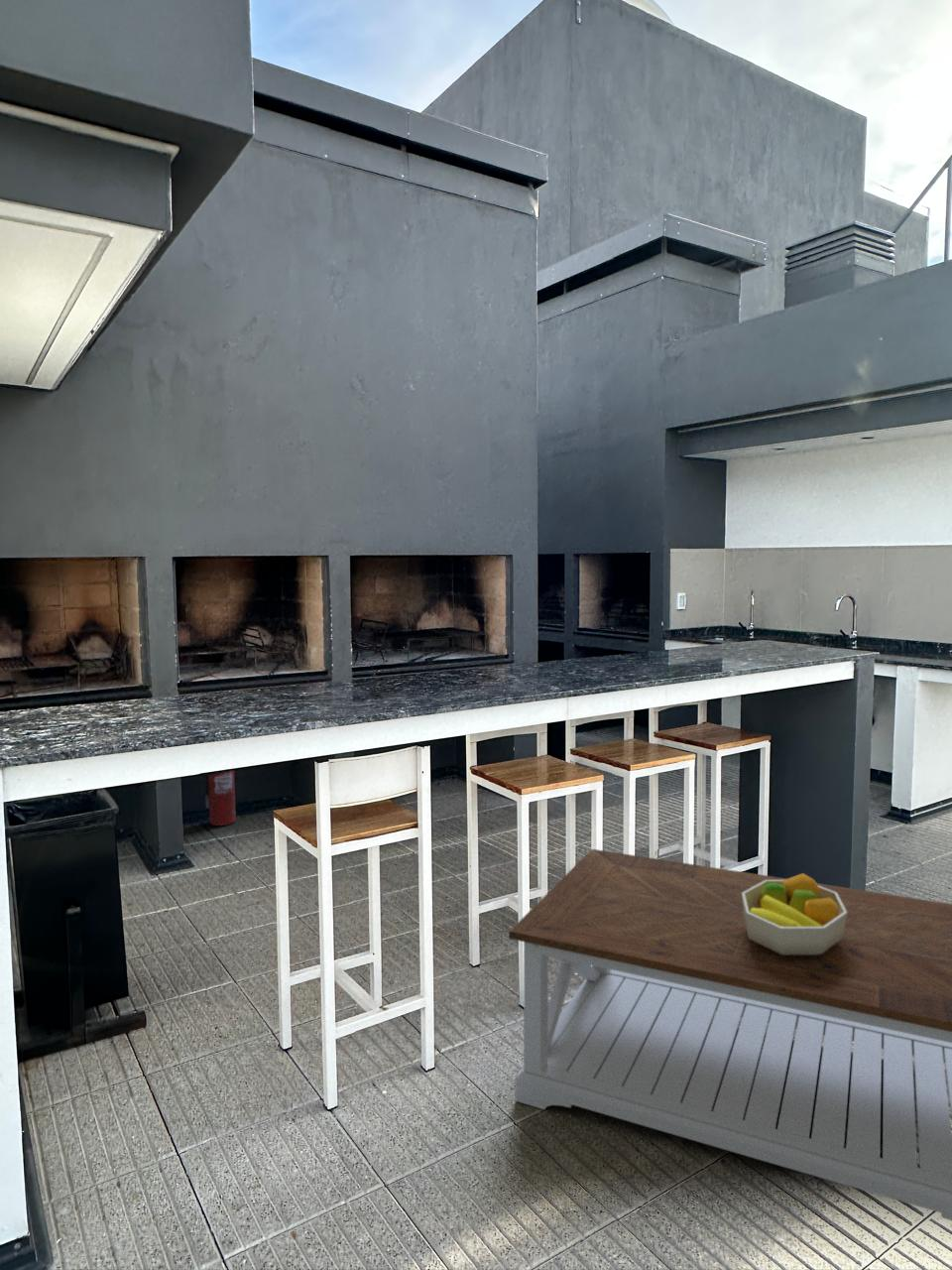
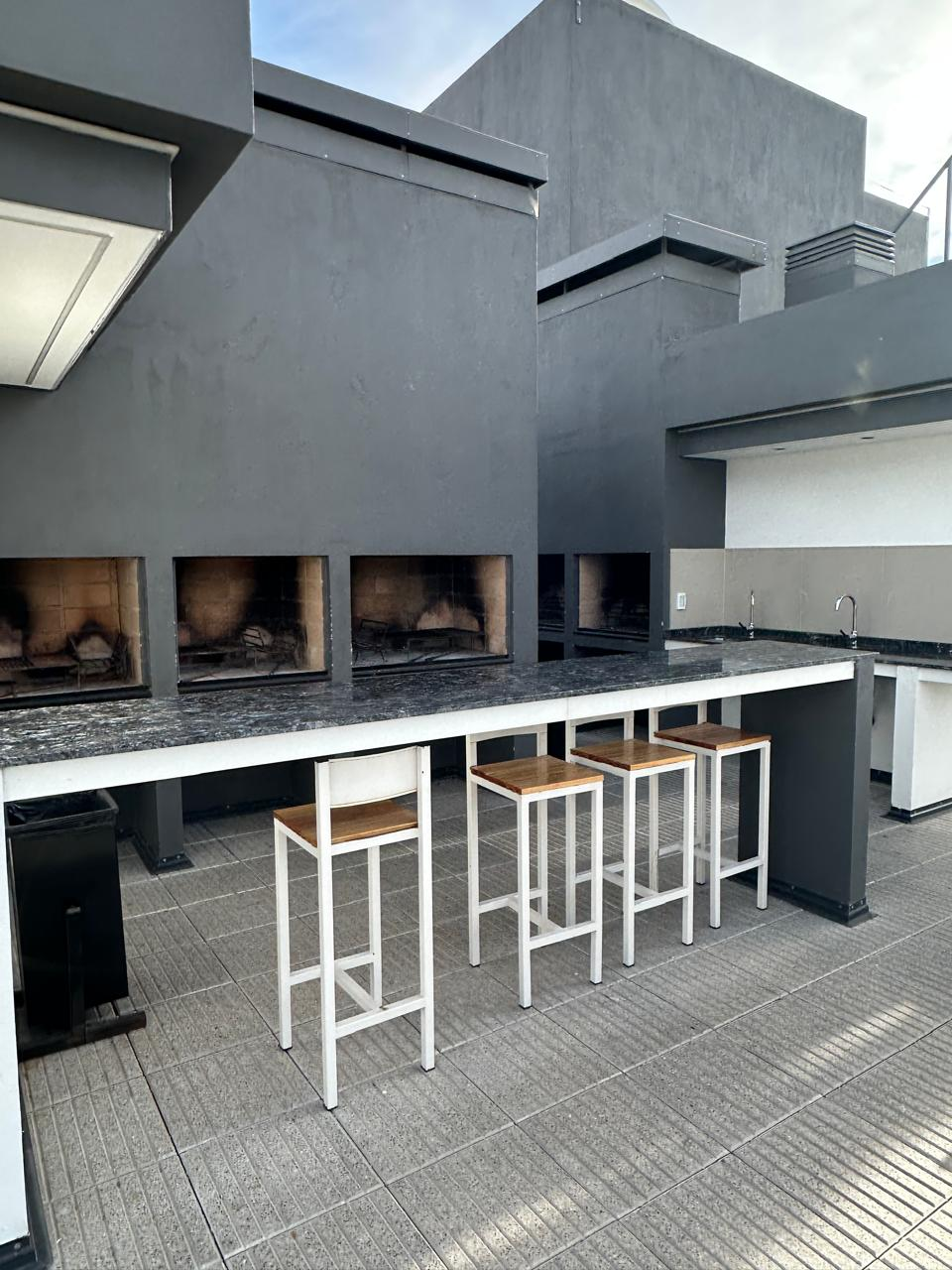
- fire extinguisher [204,770,237,826]
- coffee table [508,848,952,1222]
- fruit bowl [742,872,847,955]
